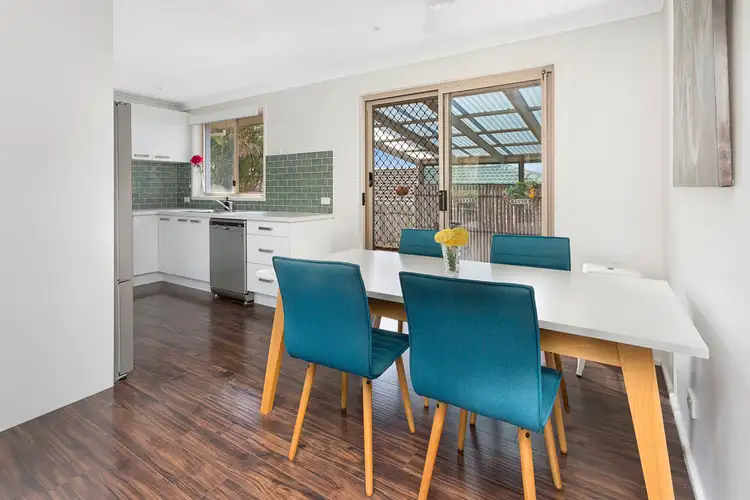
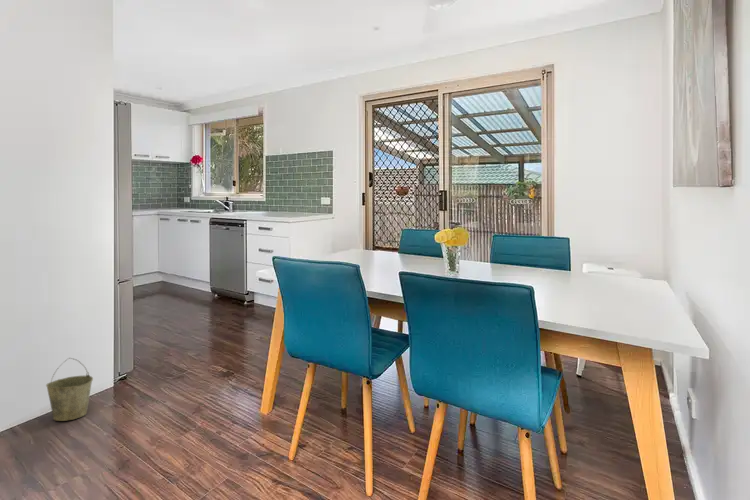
+ bucket [45,357,94,422]
